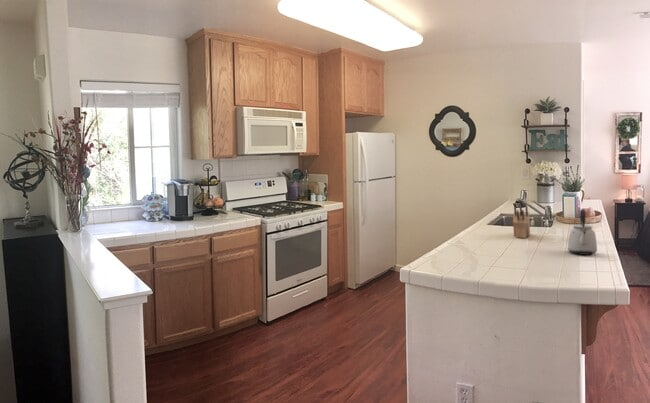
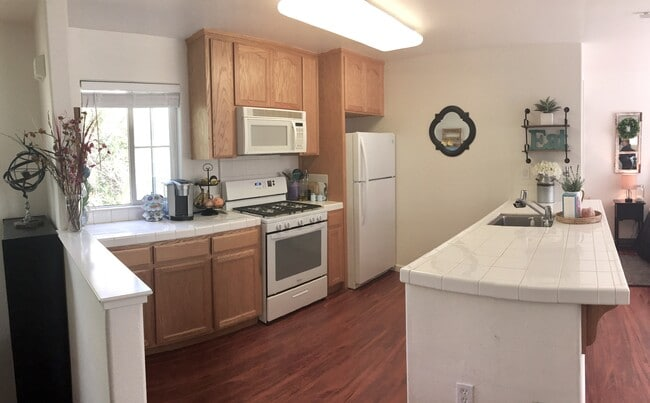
- knife block [512,203,531,239]
- kettle [567,209,598,256]
